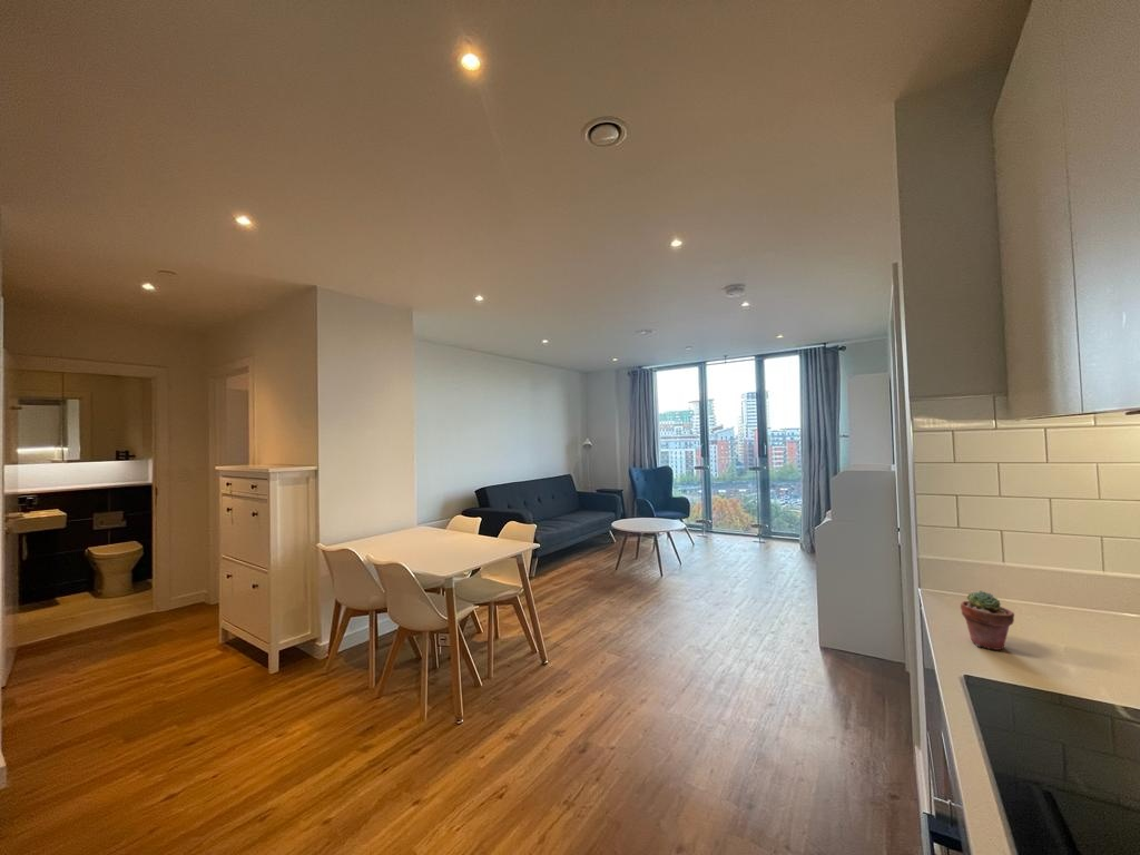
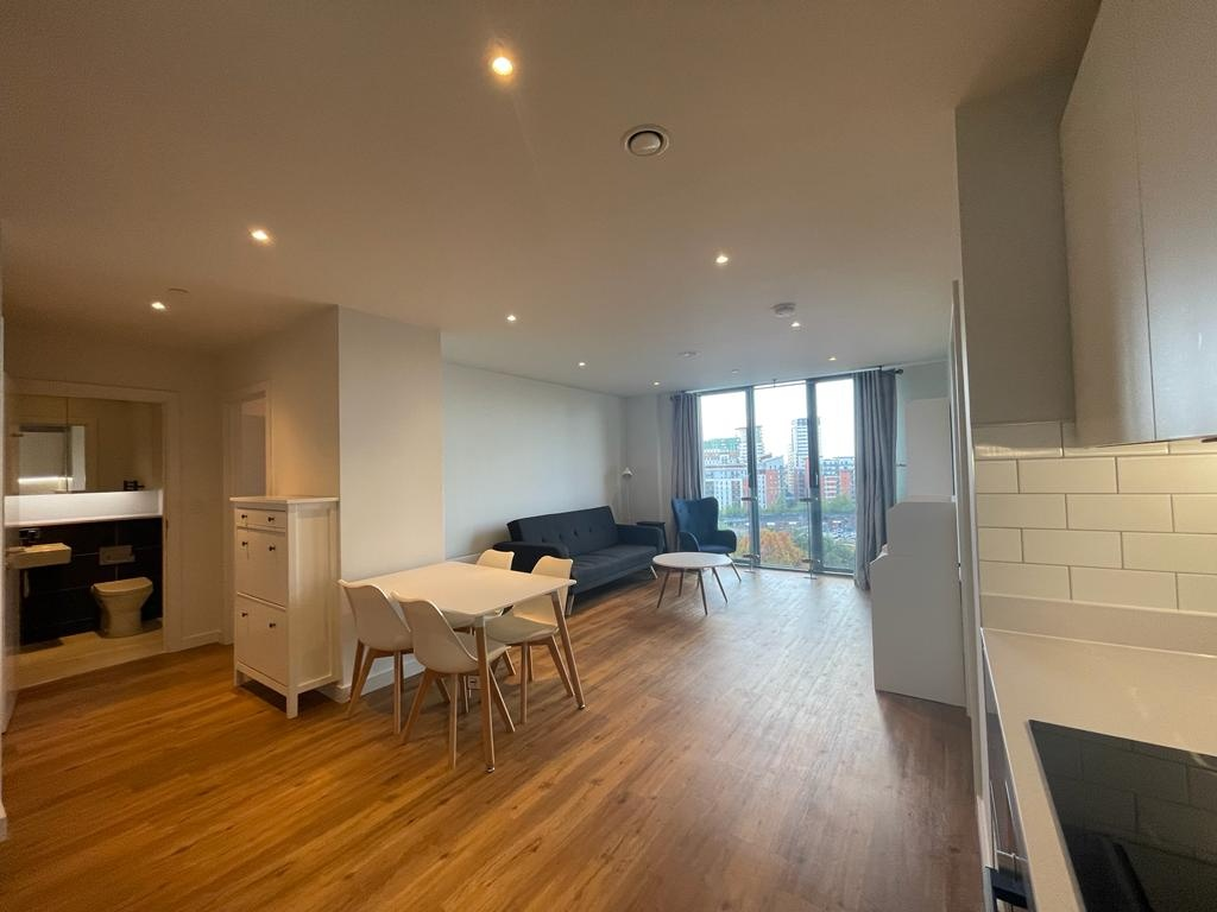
- potted succulent [960,590,1015,651]
